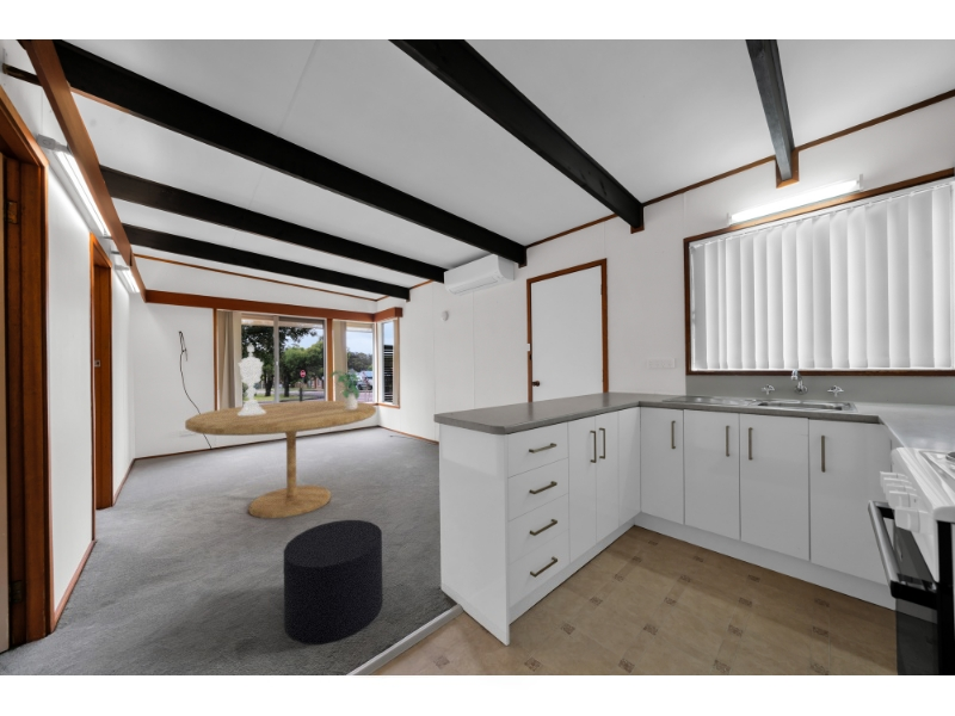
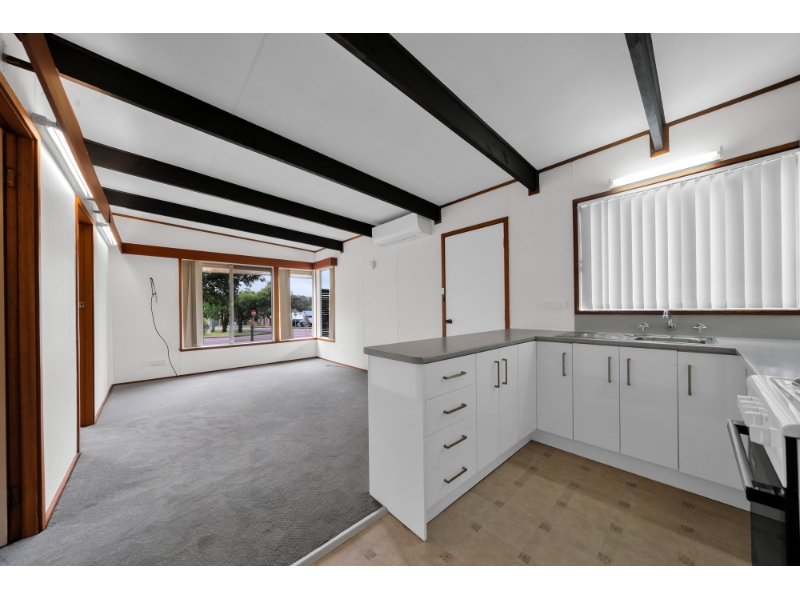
- decorative urn [236,344,266,415]
- stool [283,519,383,646]
- potted plant [328,370,365,409]
- dining table [184,400,377,519]
